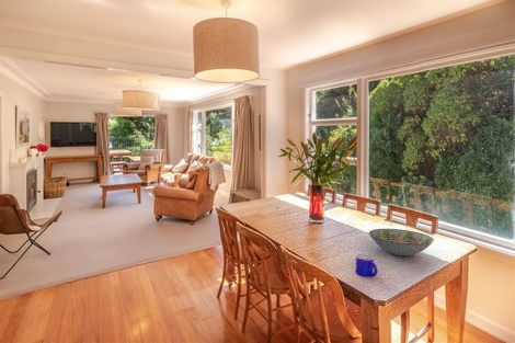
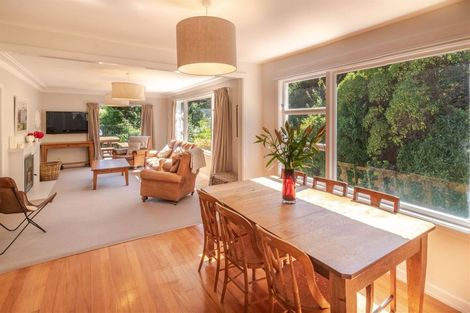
- mug [355,253,378,278]
- decorative bowl [368,228,435,256]
